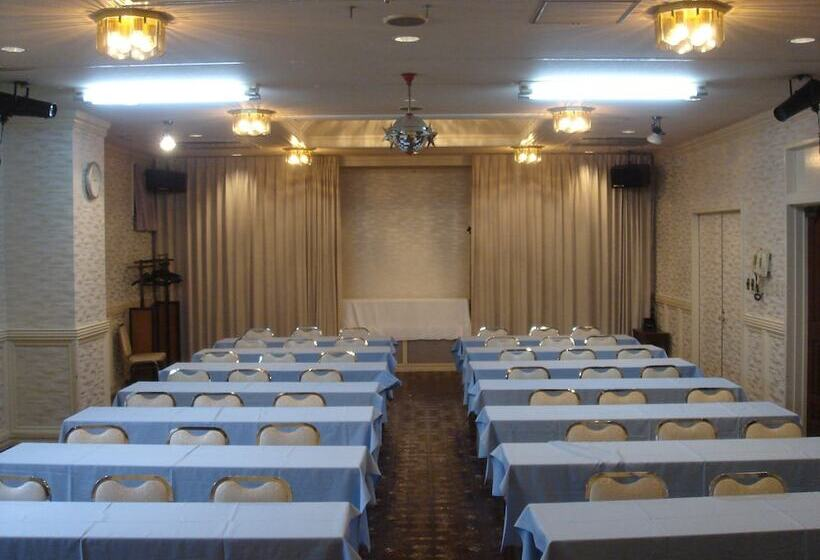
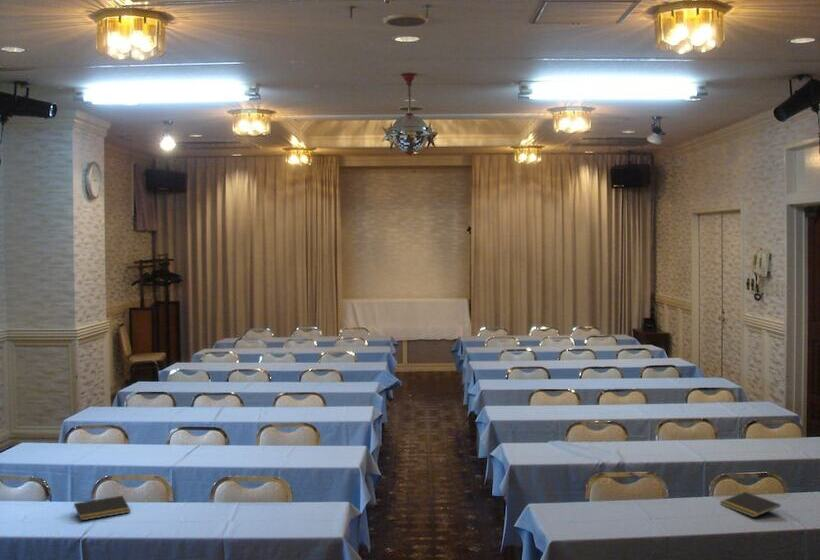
+ notepad [72,495,132,522]
+ notepad [719,491,782,518]
